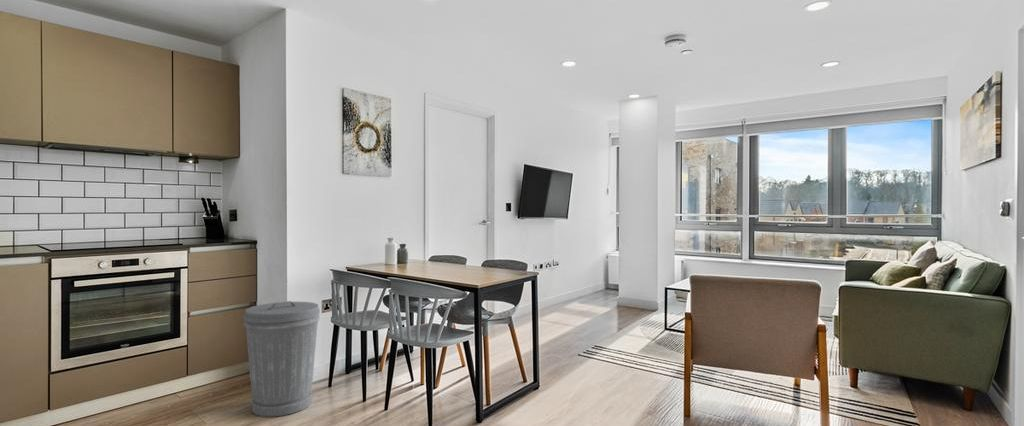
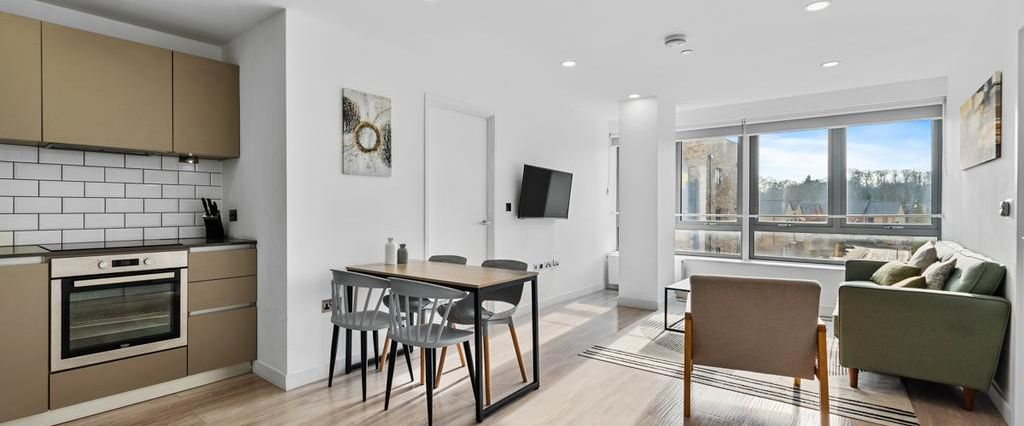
- trash can [243,300,321,417]
